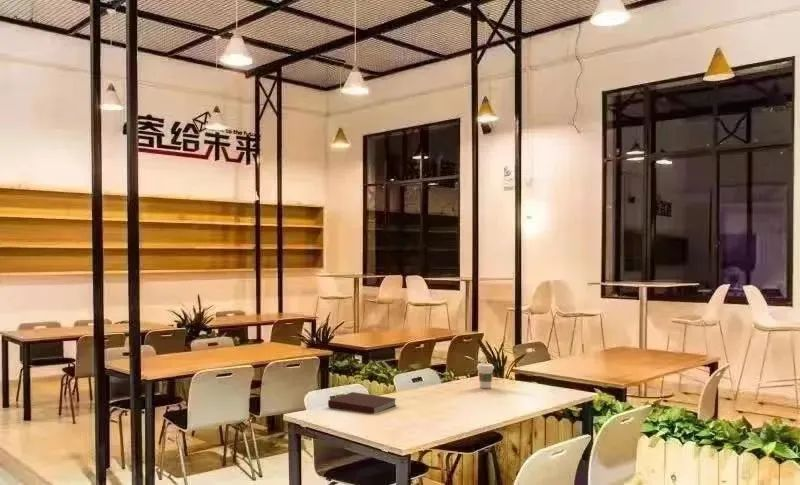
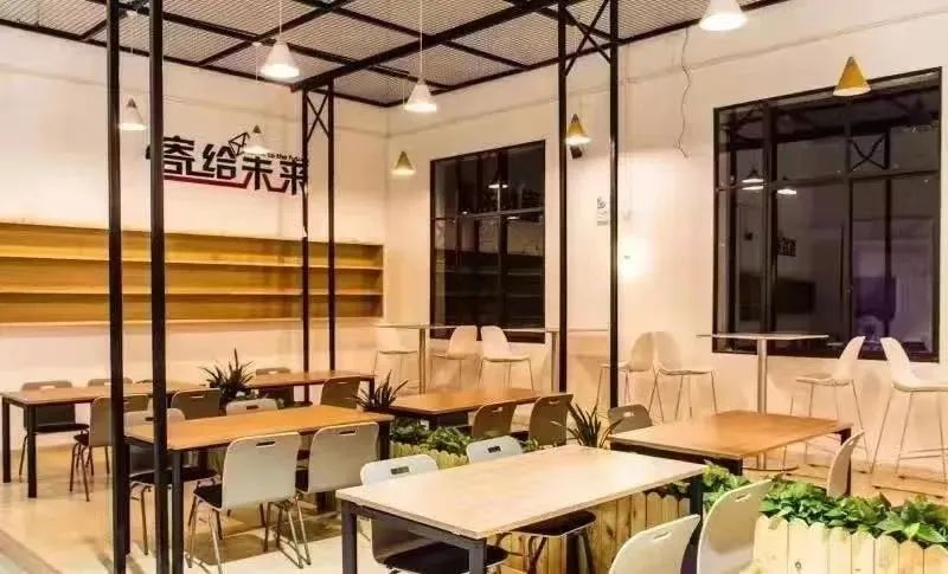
- notebook [327,391,397,415]
- coffee cup [476,362,495,389]
